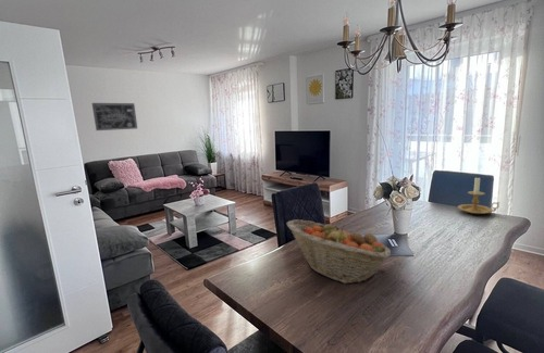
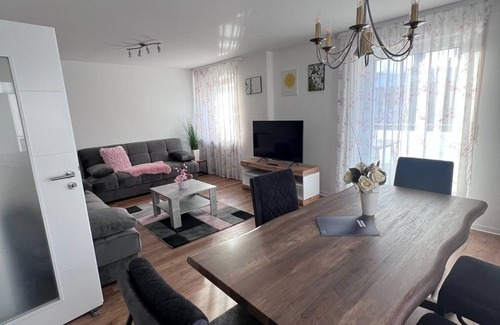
- candle holder [457,177,500,215]
- fruit basket [286,218,392,285]
- wall art [91,102,138,131]
